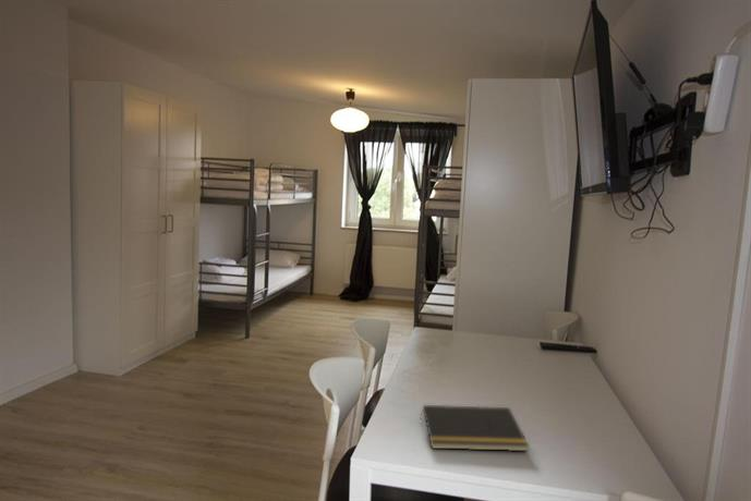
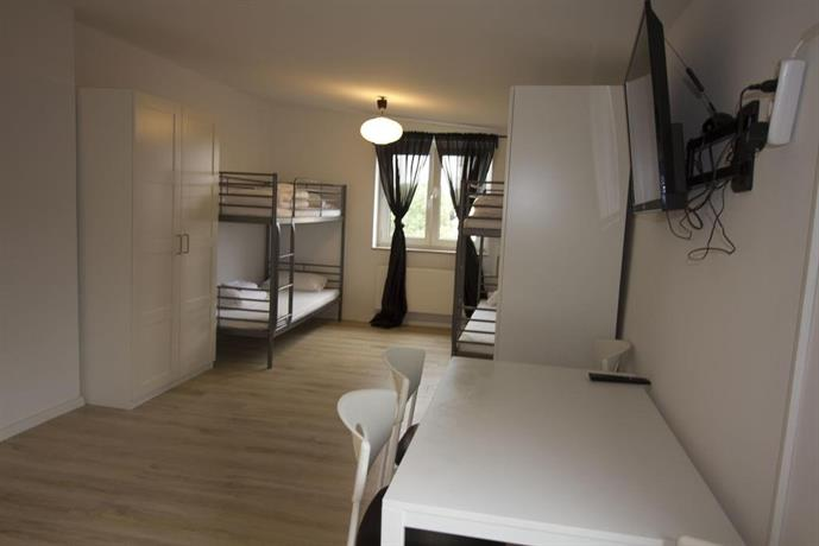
- notepad [420,404,531,452]
